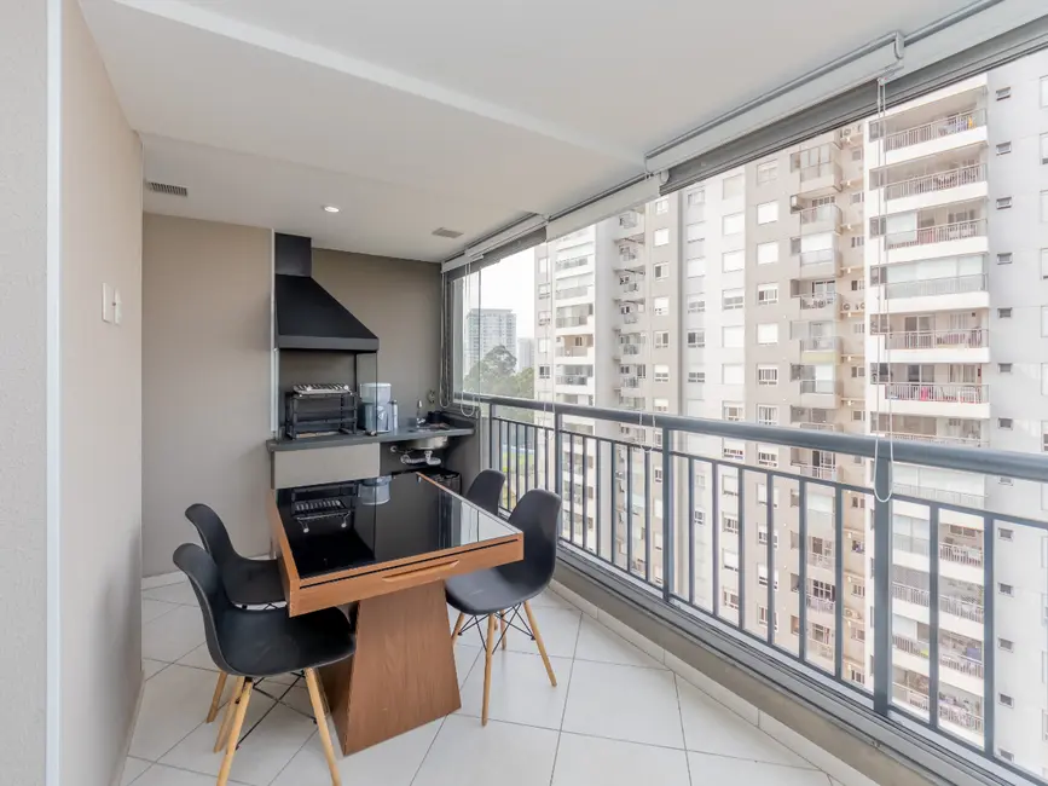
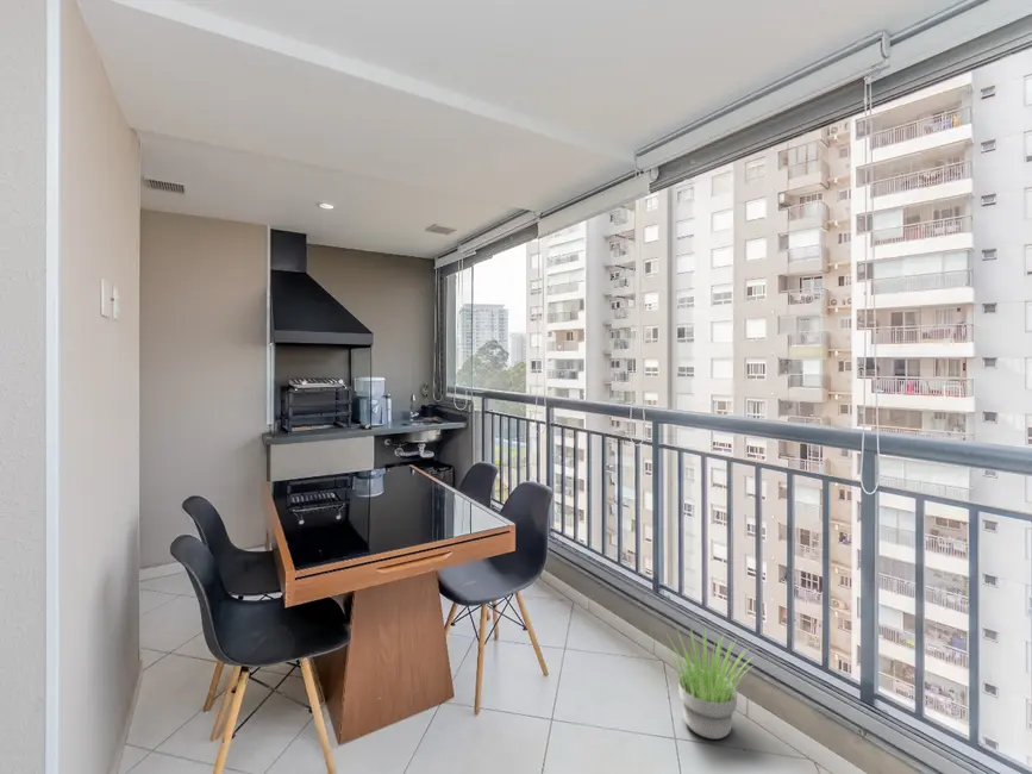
+ potted plant [659,625,756,741]
